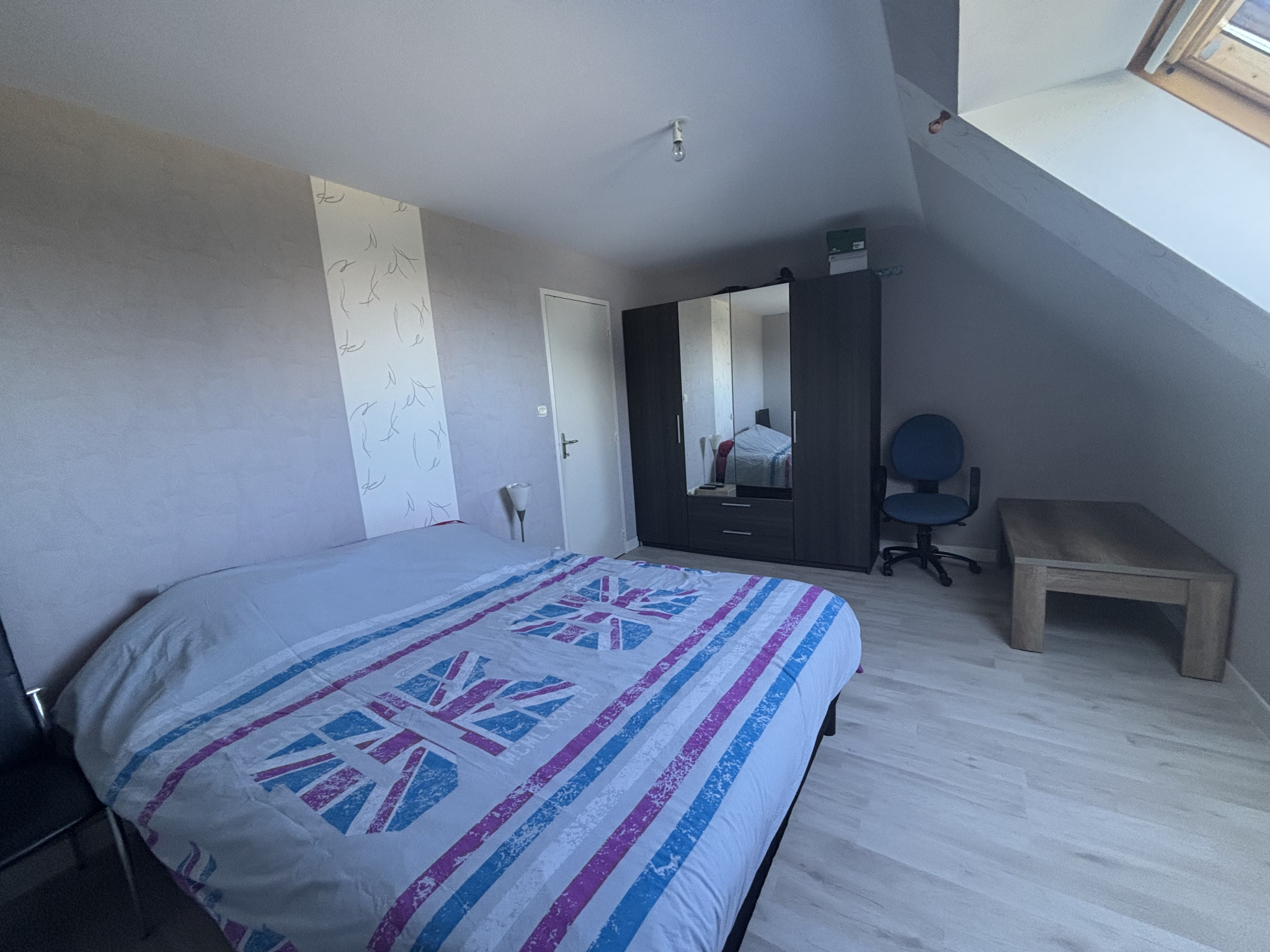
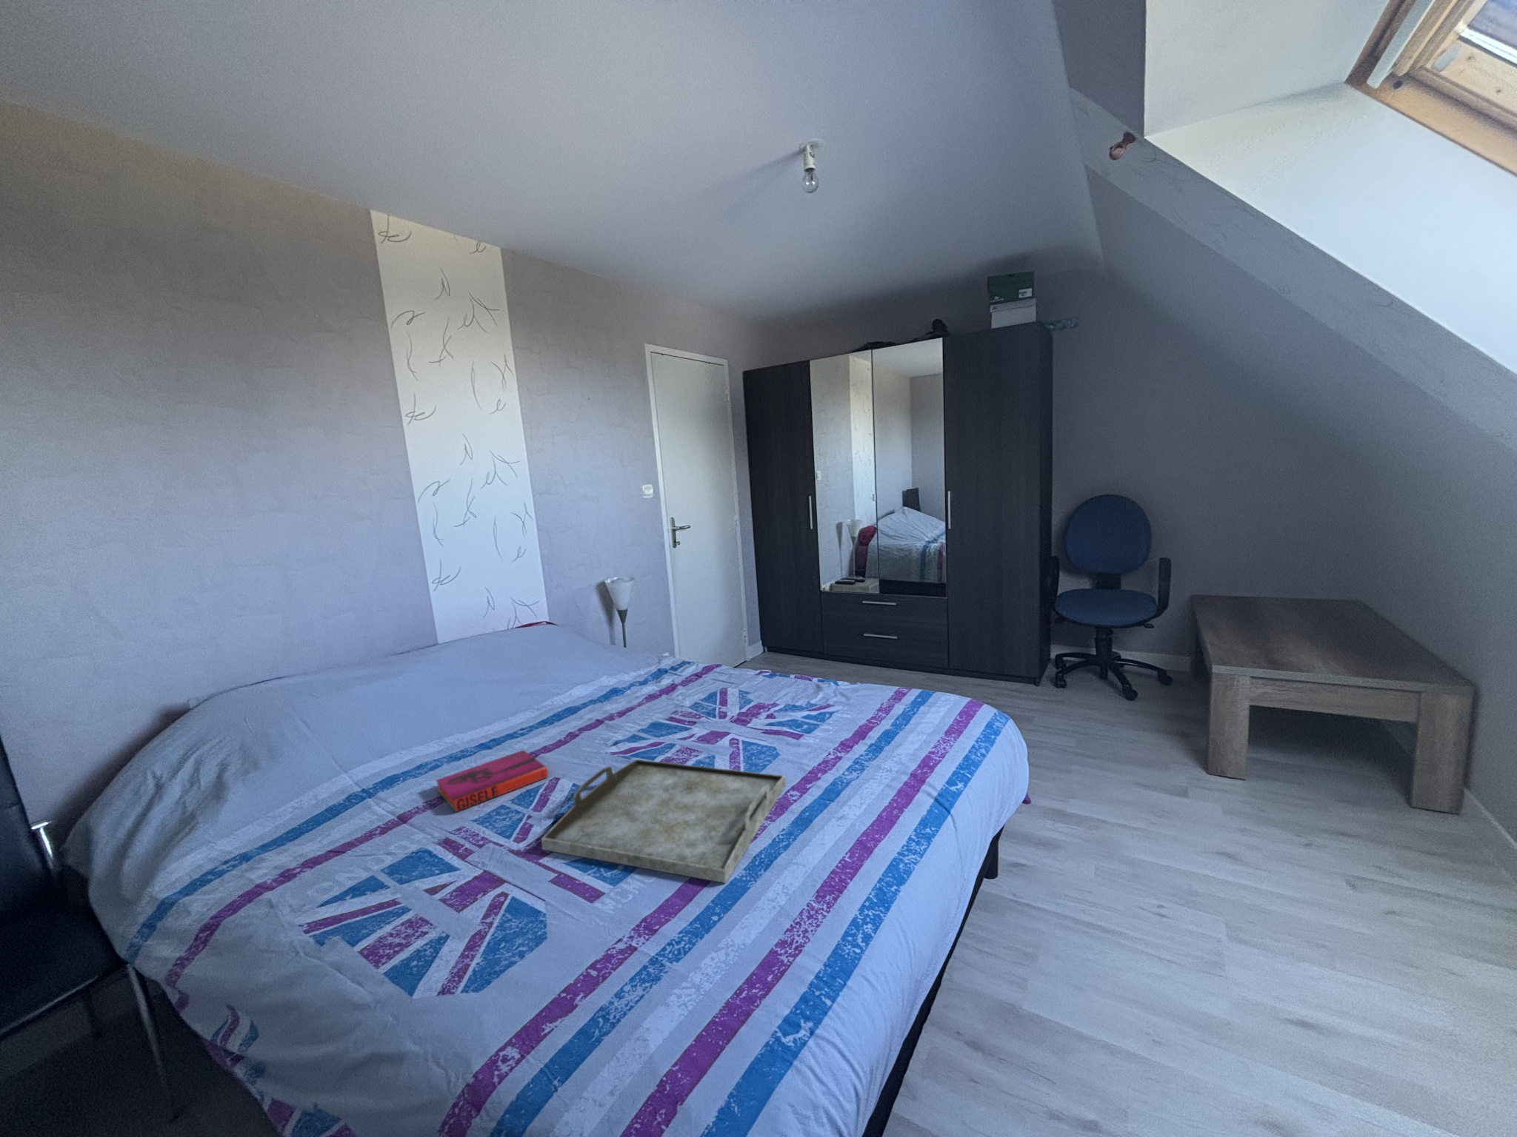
+ hardback book [435,749,549,813]
+ serving tray [541,758,787,884]
